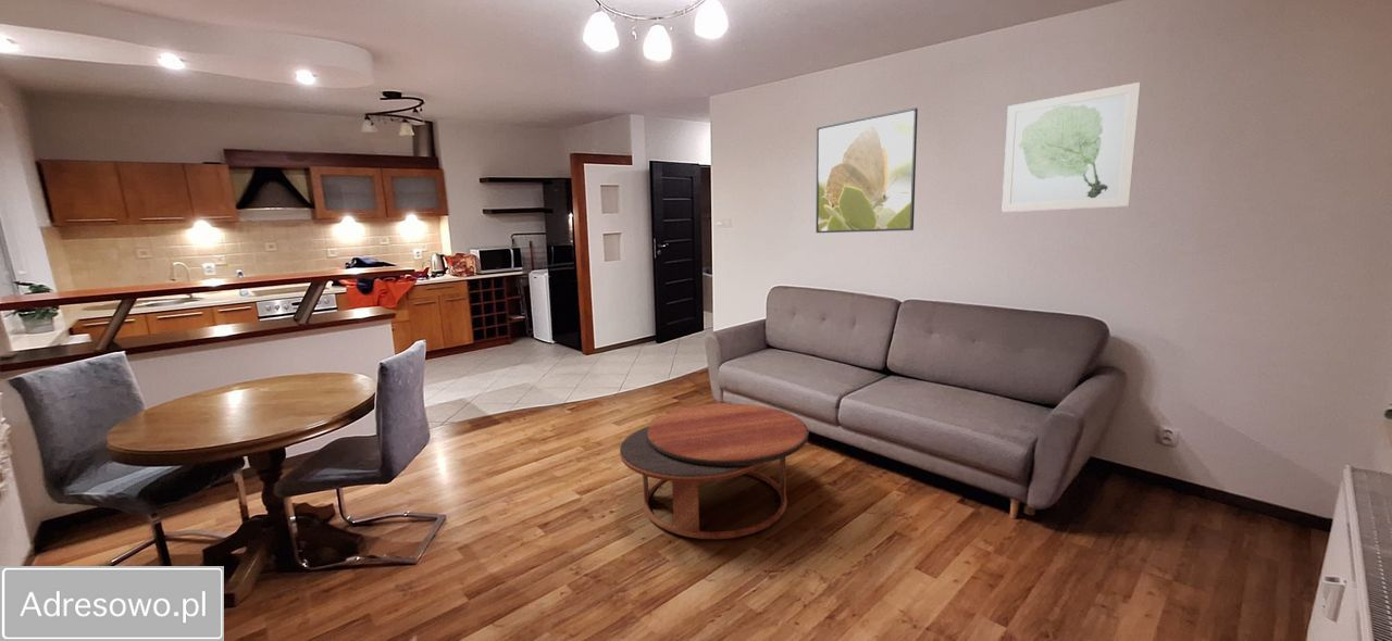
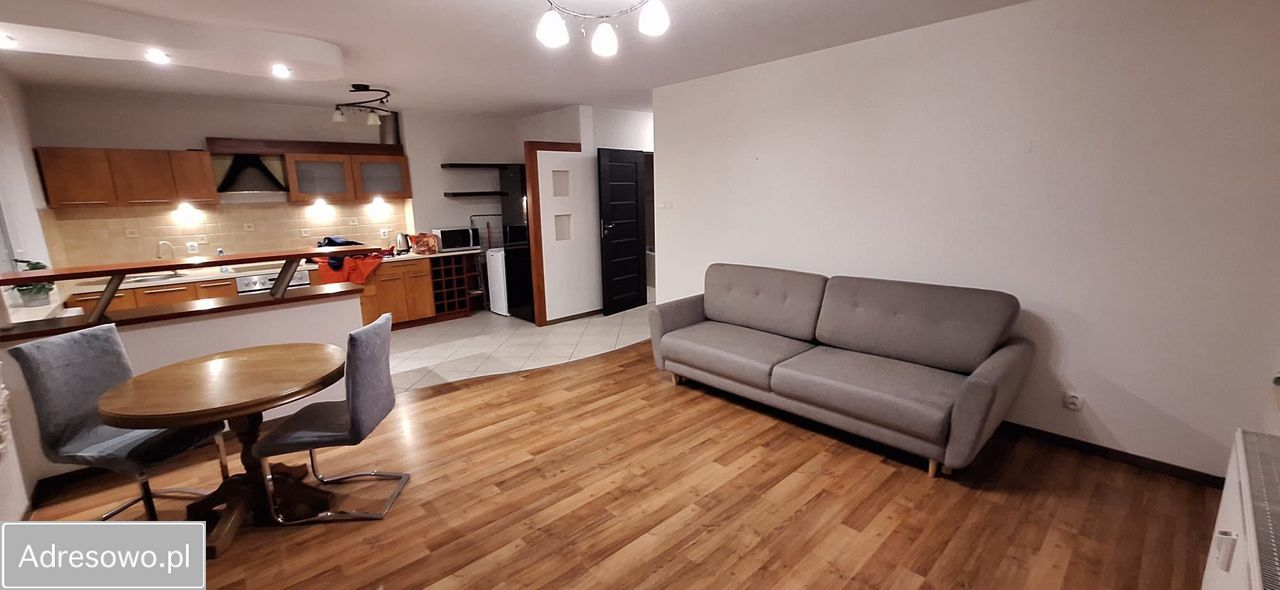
- coffee table [619,403,809,540]
- wall art [1000,81,1142,213]
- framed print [815,106,919,234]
